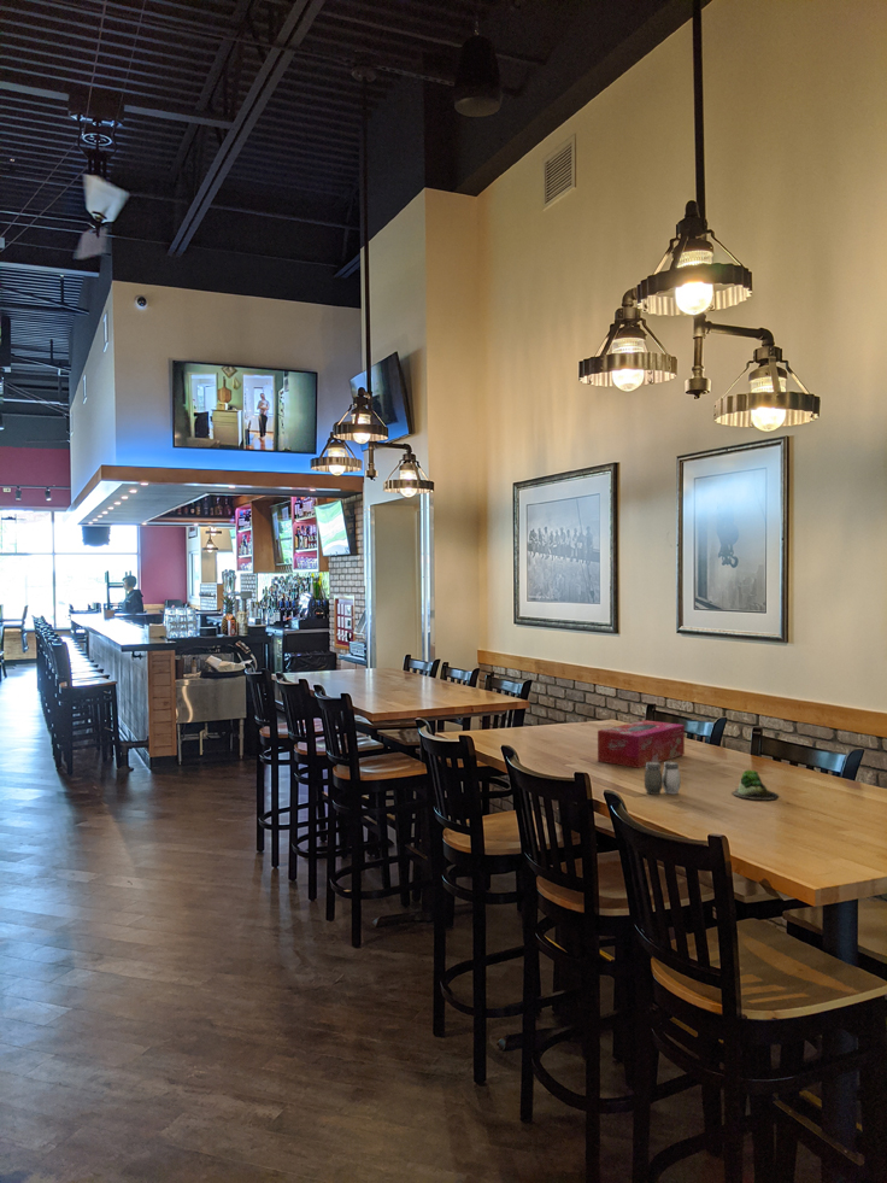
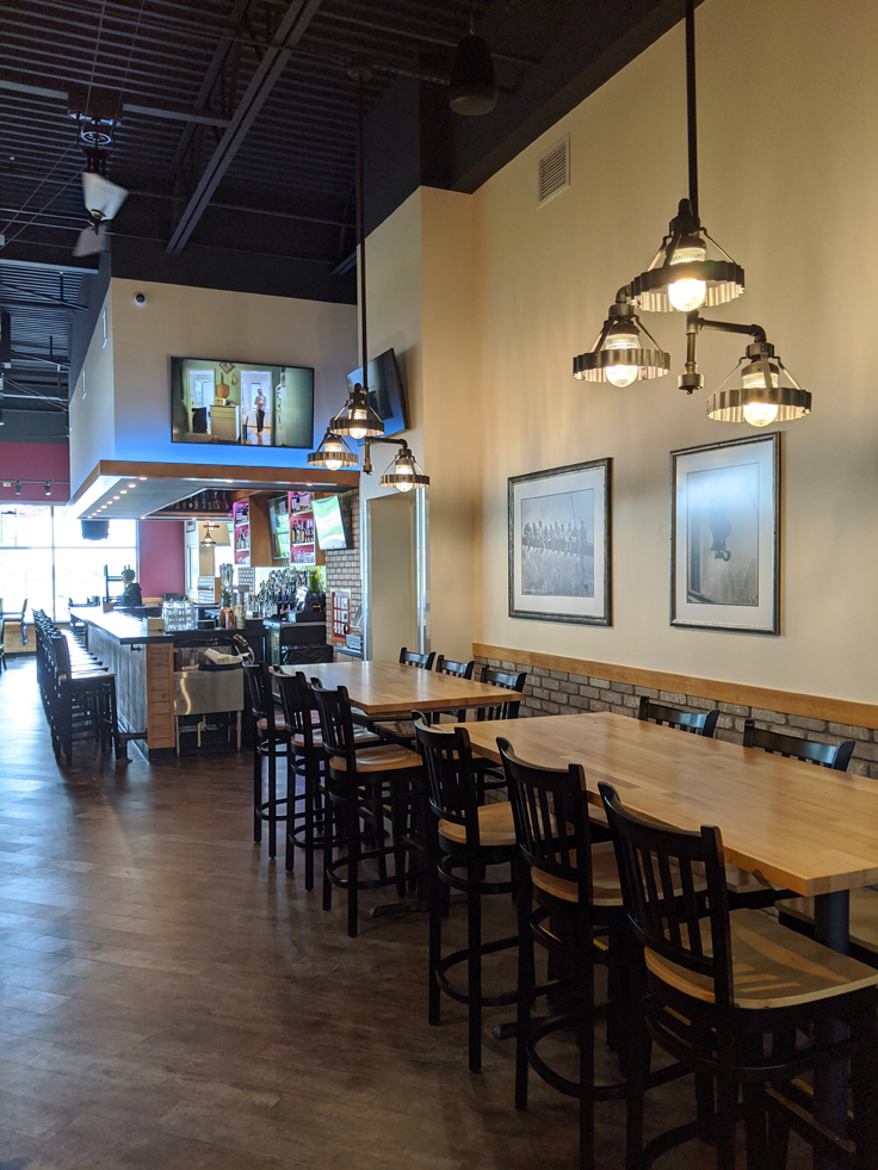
- tissue box [597,719,686,769]
- salt and pepper shaker [644,760,682,796]
- succulent plant [730,768,781,801]
